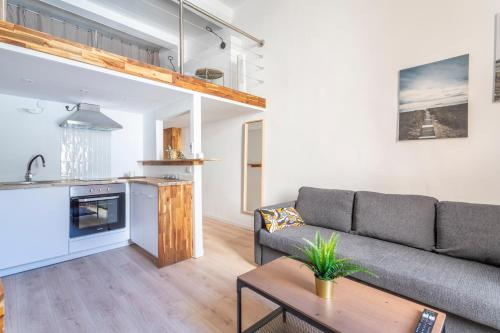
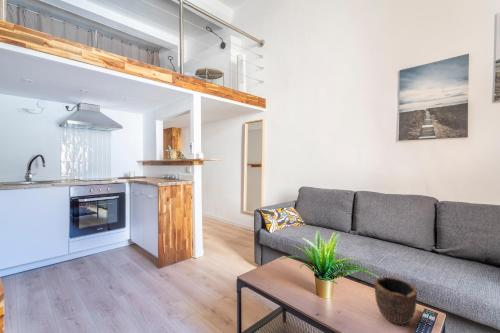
+ bowl [374,276,418,326]
